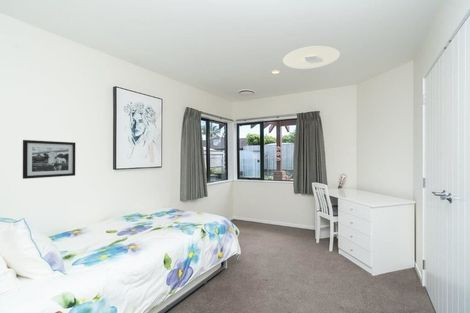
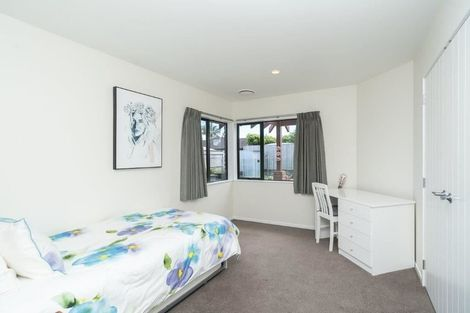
- picture frame [22,139,76,180]
- ceiling light [282,45,341,70]
